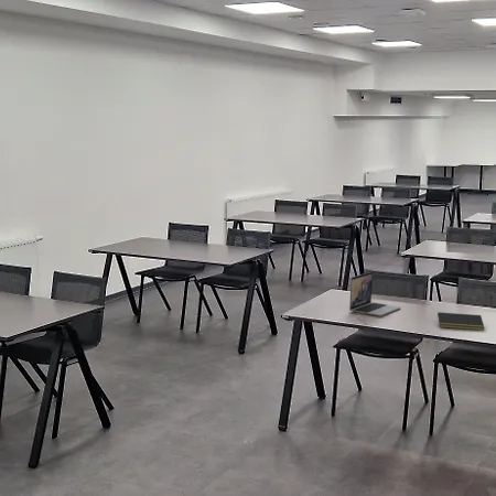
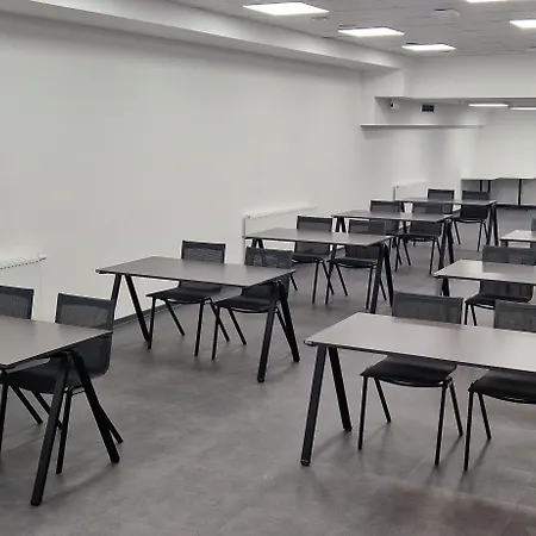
- notepad [435,311,485,332]
- laptop [348,271,401,317]
